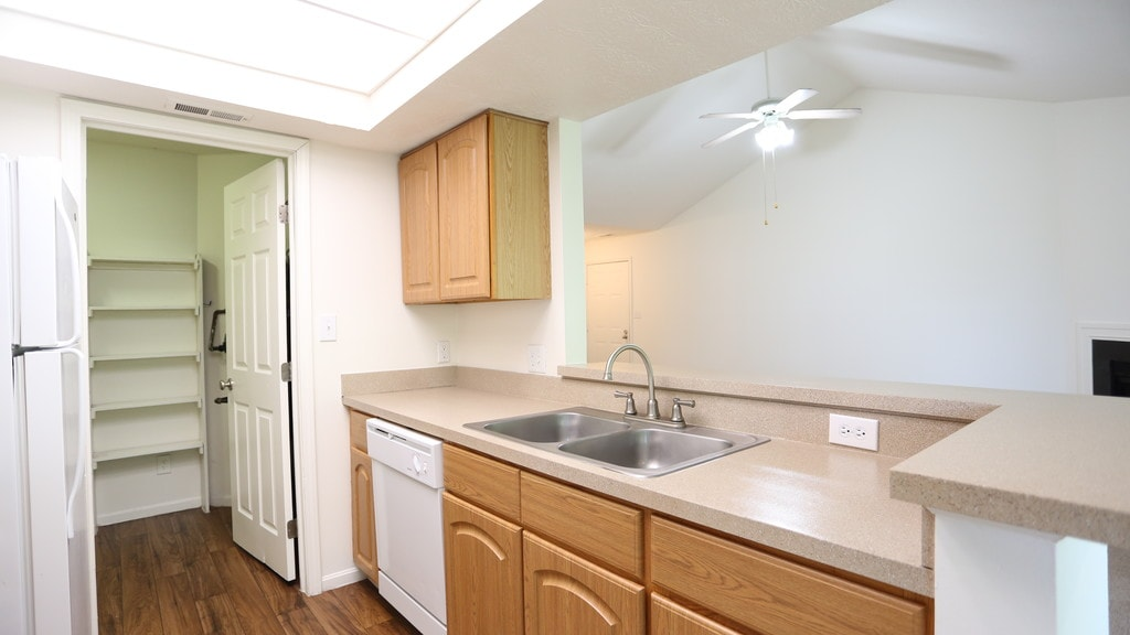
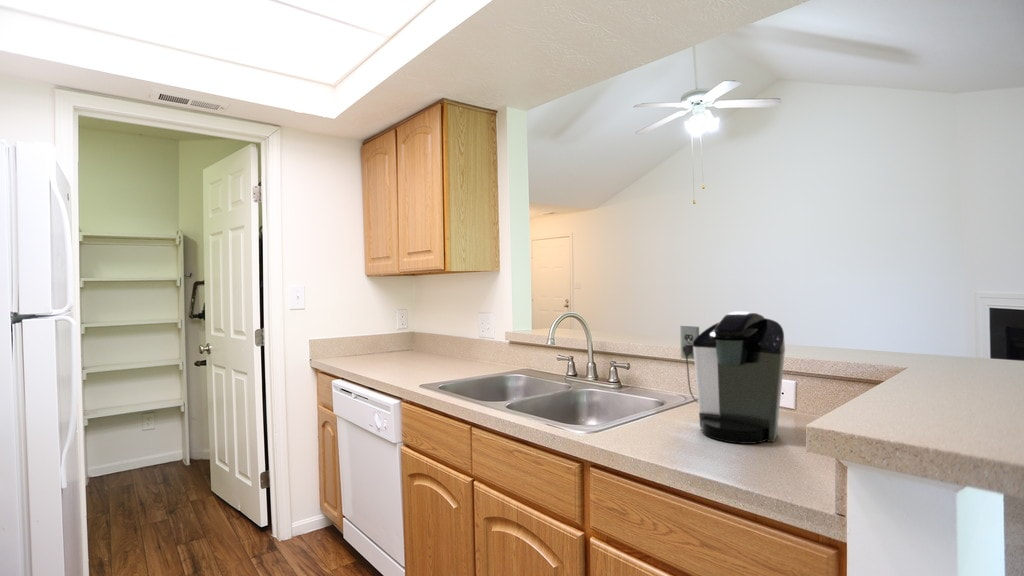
+ coffee maker [679,310,786,445]
